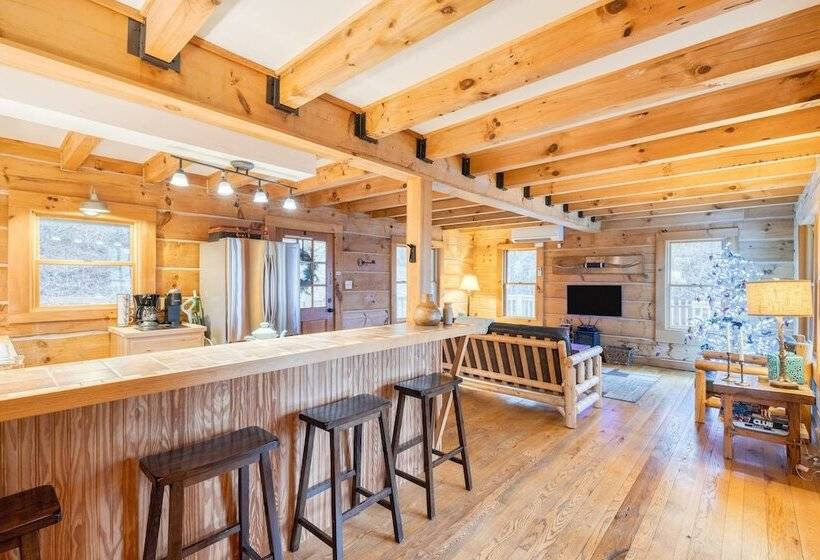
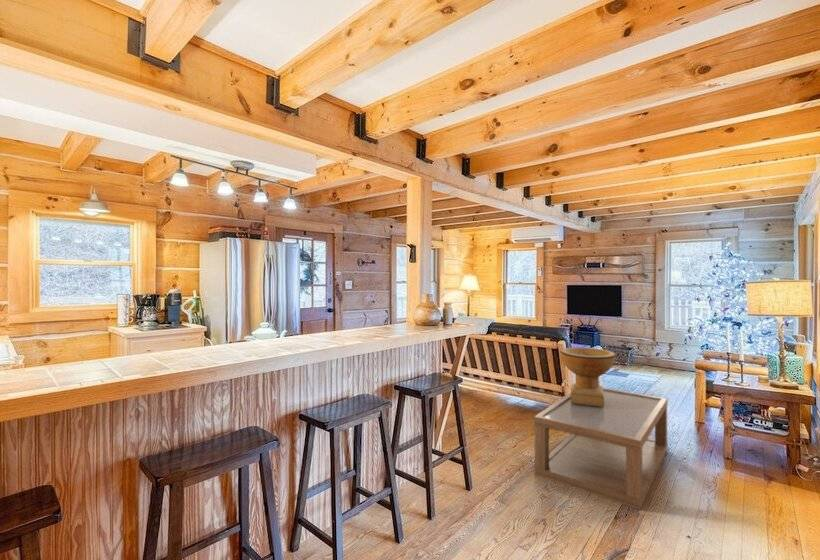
+ coffee table [533,387,669,511]
+ decorative bowl [559,346,617,407]
